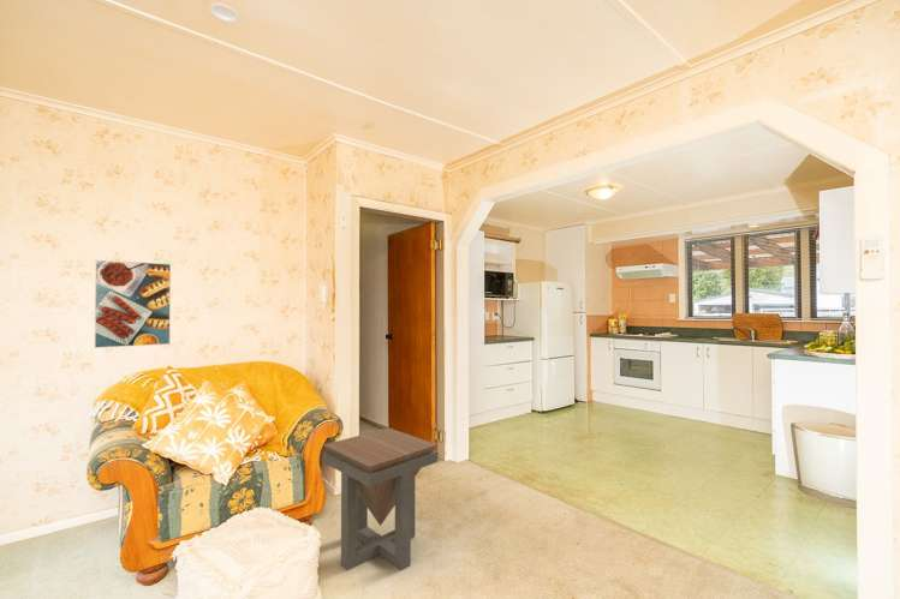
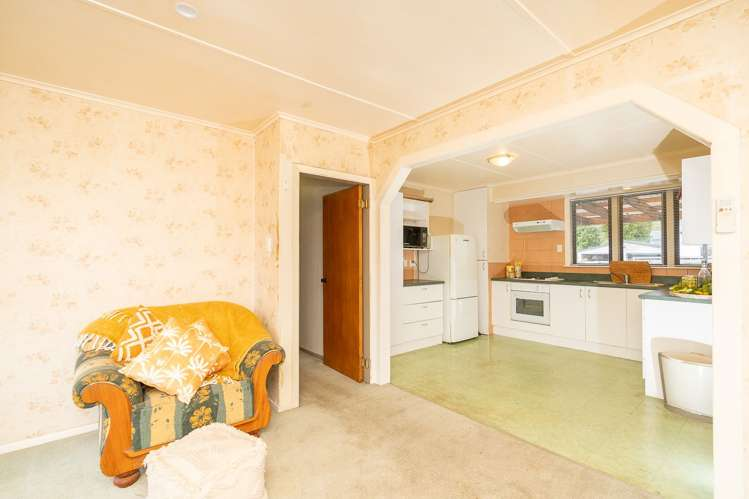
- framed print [94,259,172,349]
- side table [322,427,439,571]
